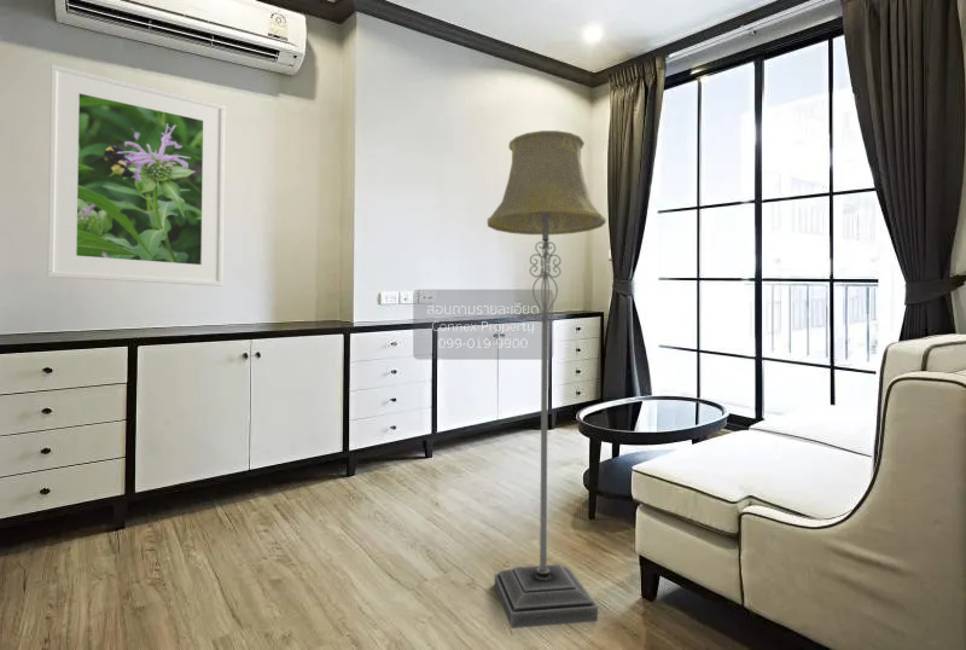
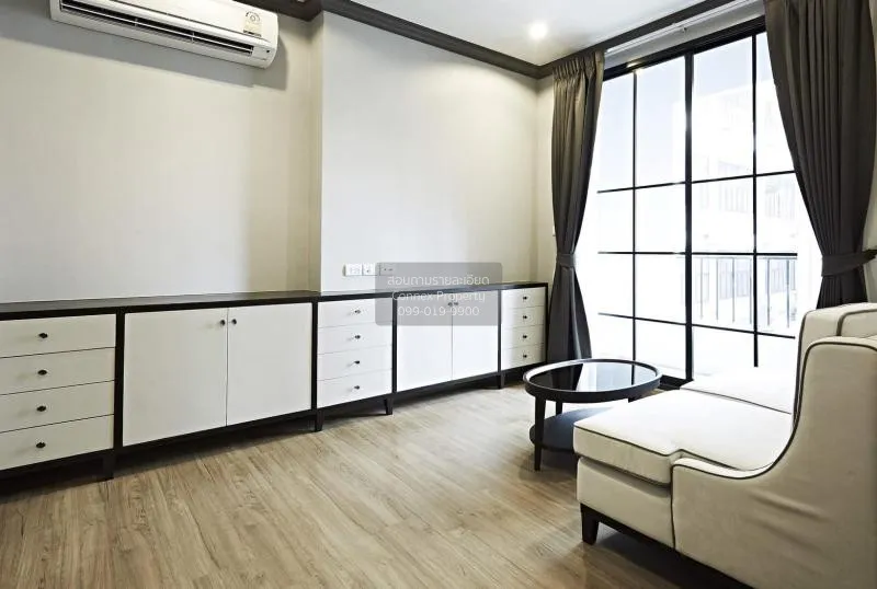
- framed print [46,63,226,288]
- floor lamp [487,129,607,629]
